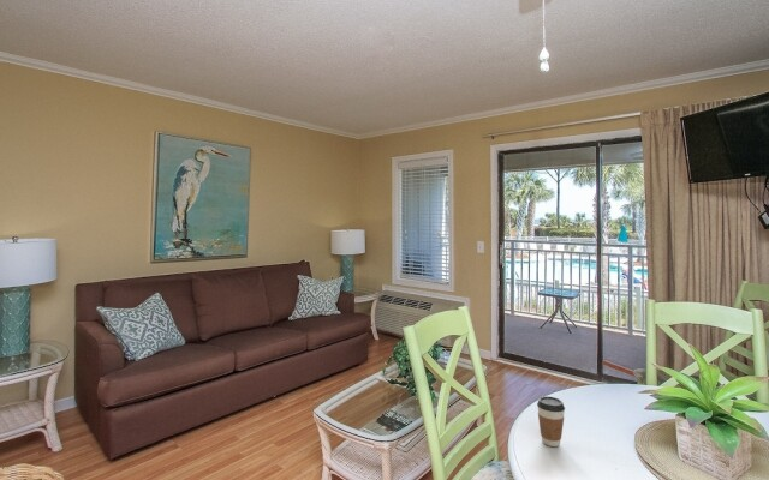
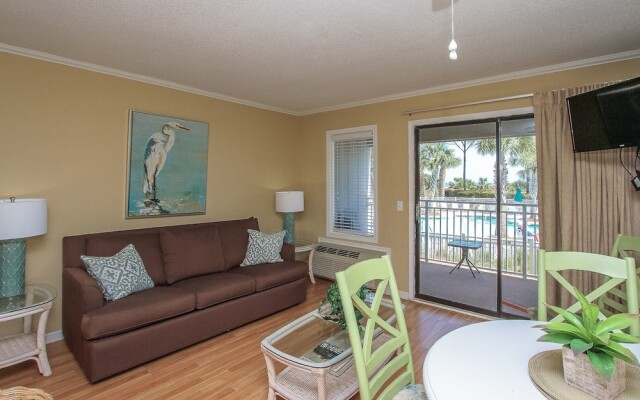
- coffee cup [536,395,566,448]
